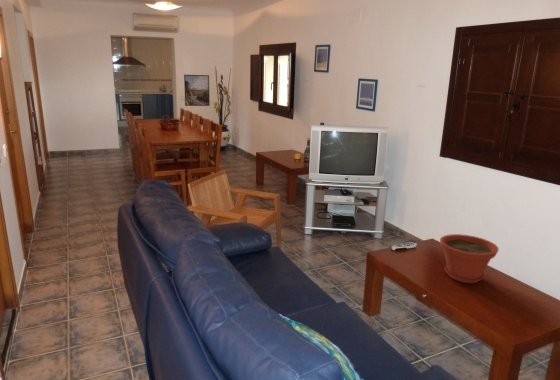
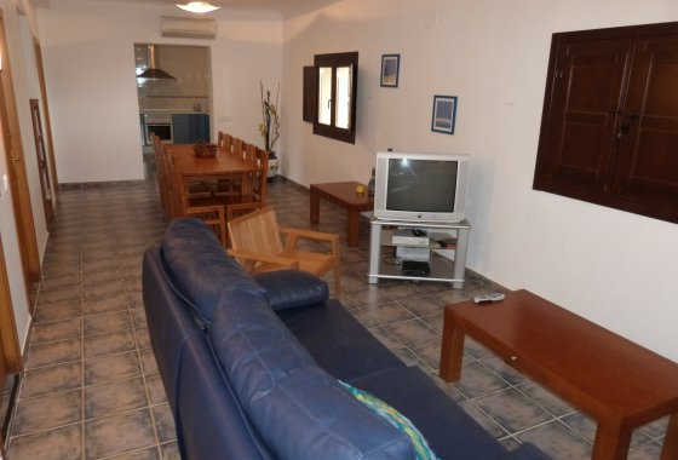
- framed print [183,74,211,107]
- plant pot [439,233,499,284]
